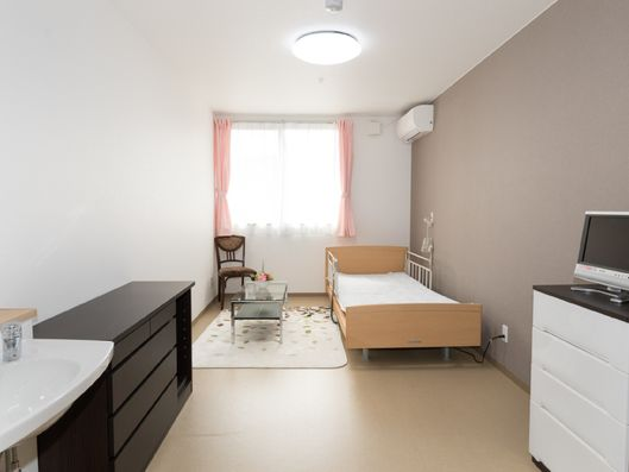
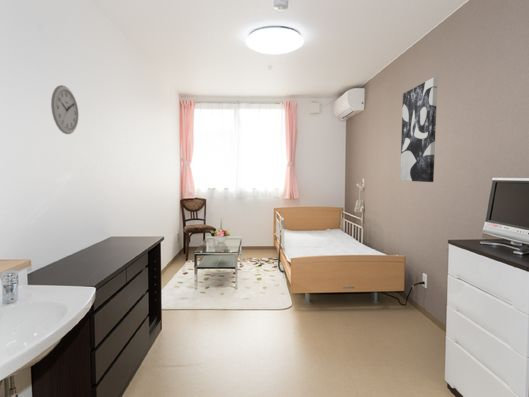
+ wall clock [50,84,80,135]
+ wall art [399,76,439,183]
